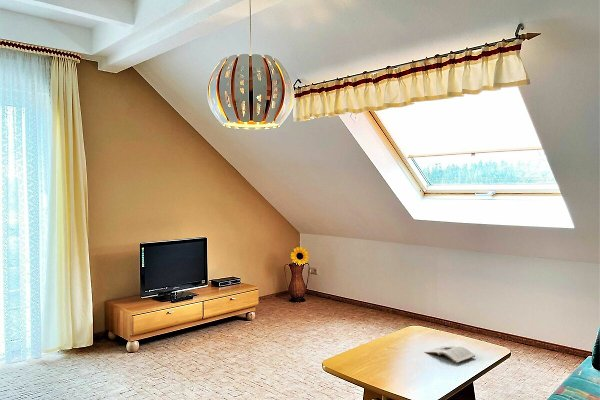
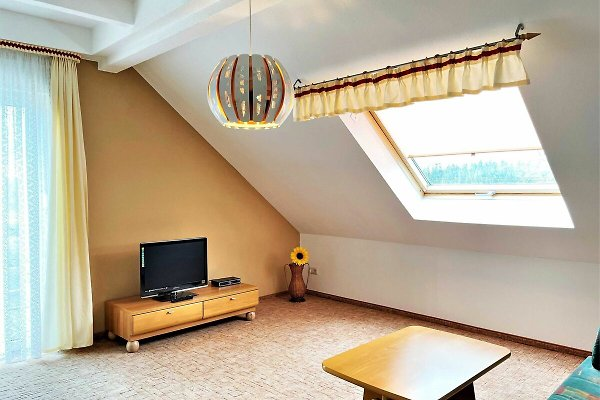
- magazine [424,345,476,364]
